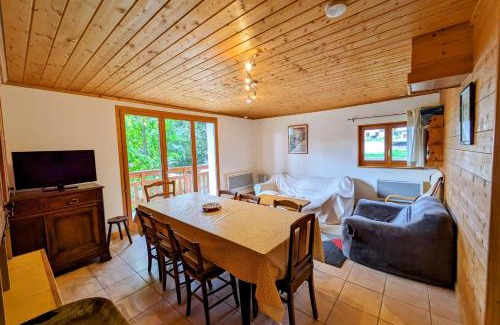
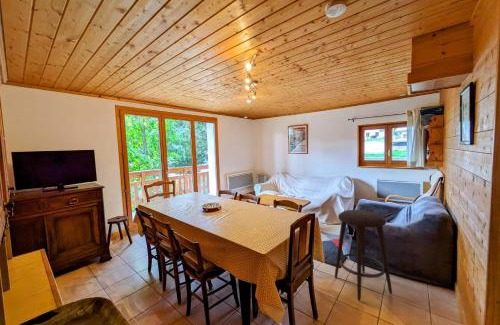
+ stool [334,209,393,302]
